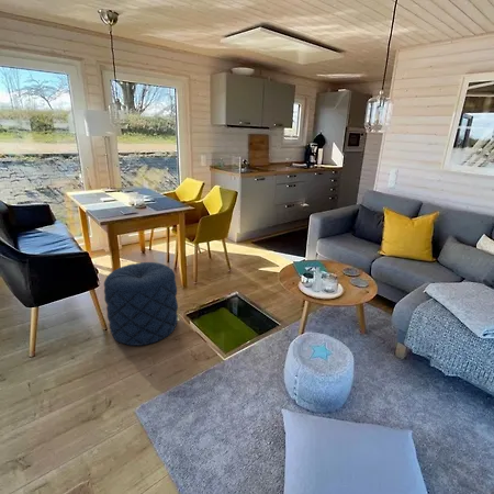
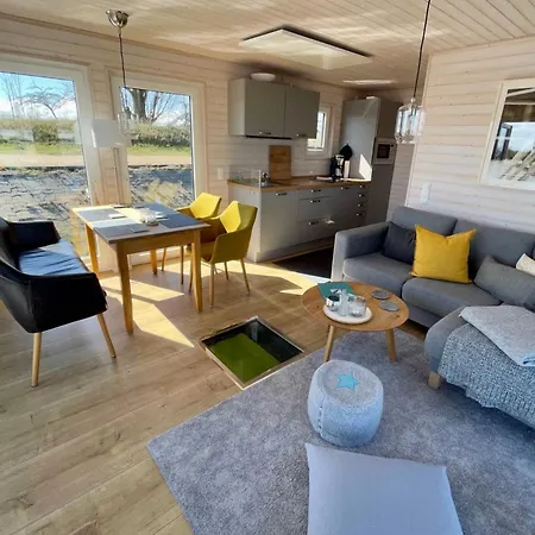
- pouf [103,261,179,347]
